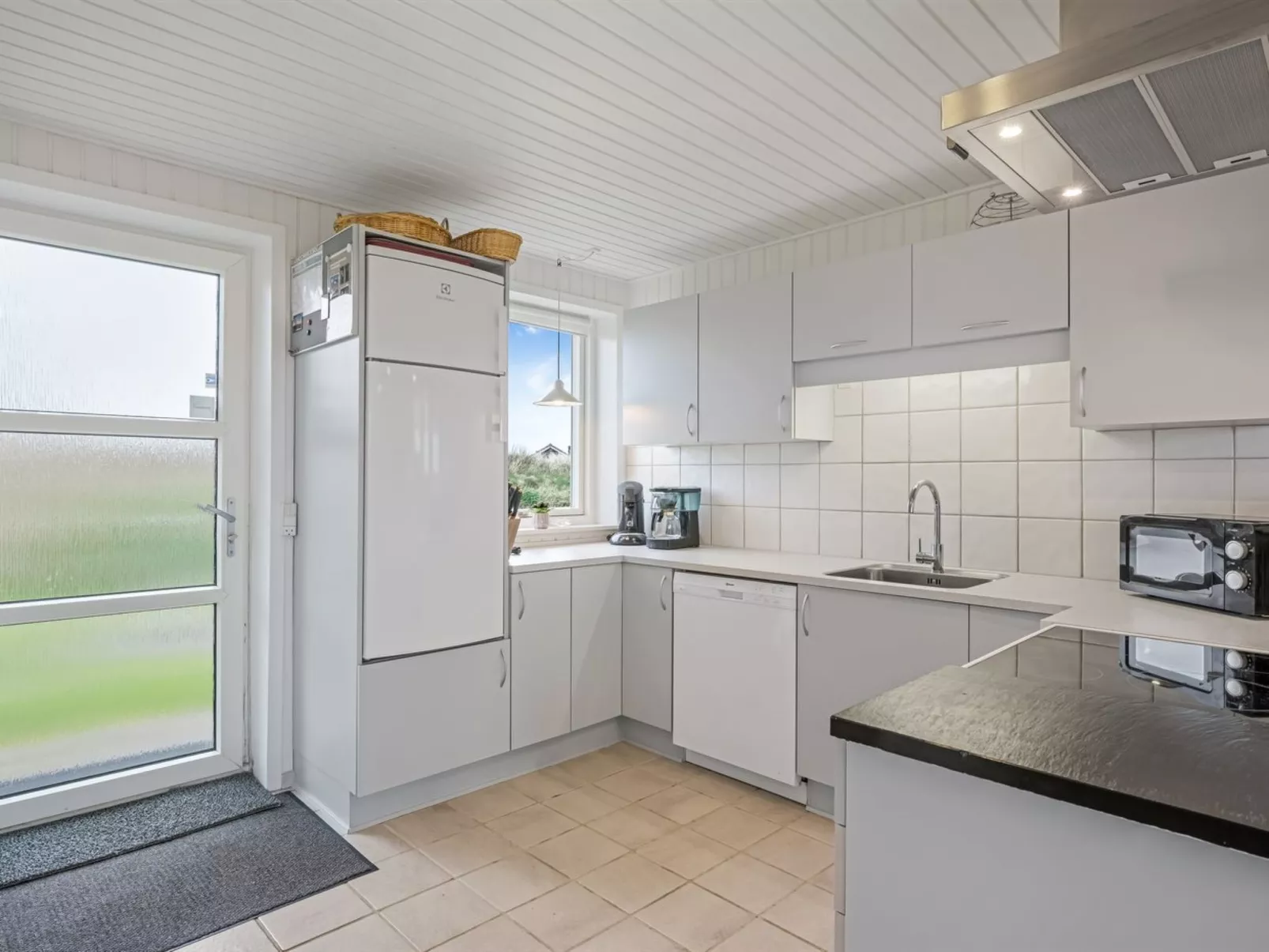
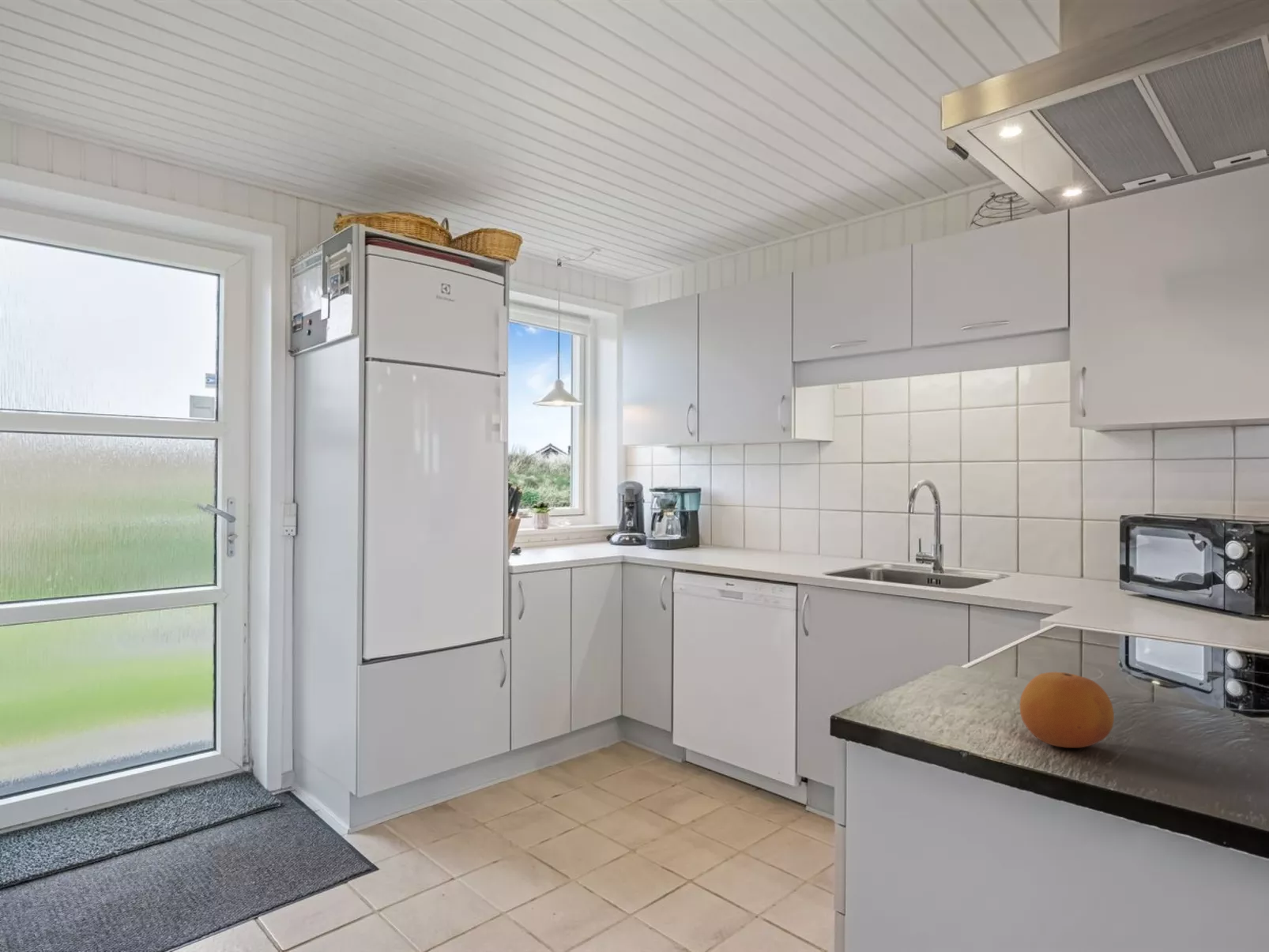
+ fruit [1019,672,1115,748]
